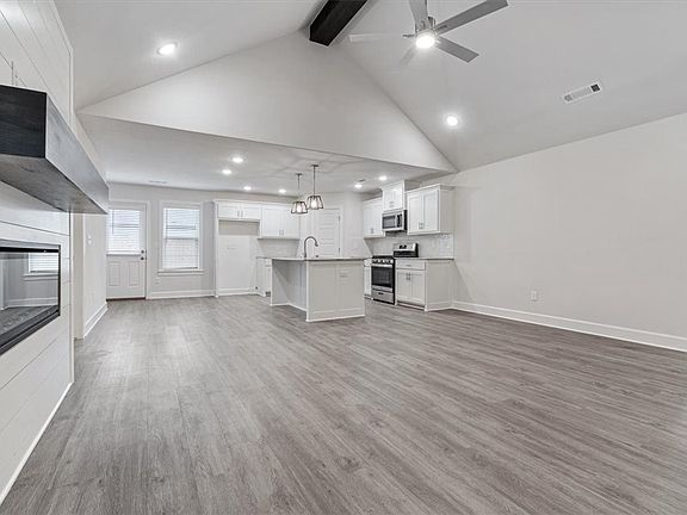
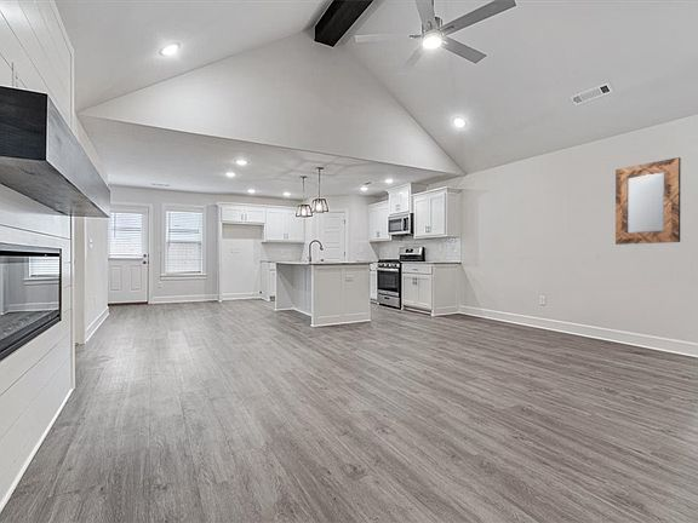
+ home mirror [614,156,682,246]
